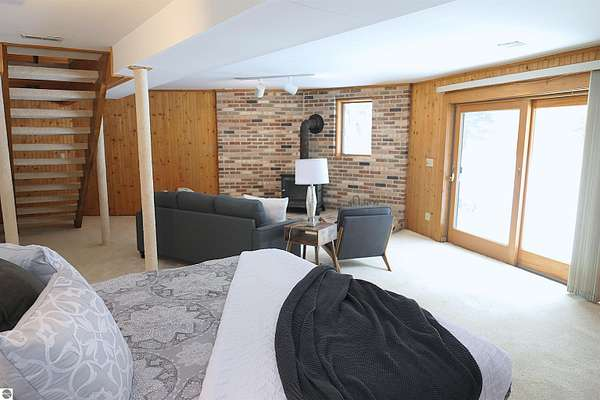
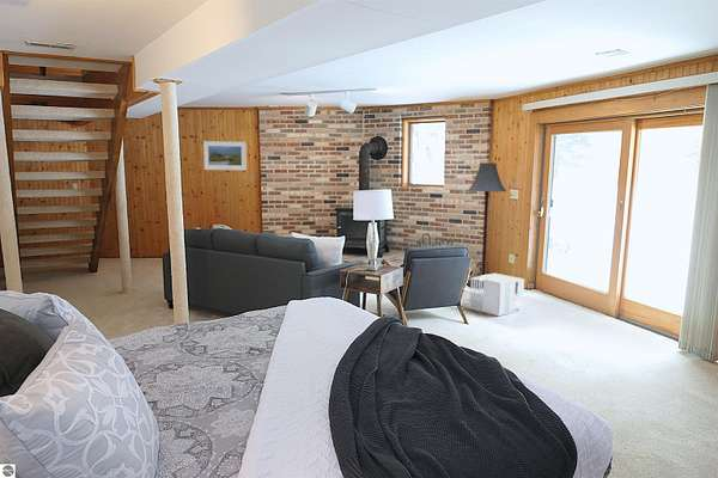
+ architectural model [462,272,525,317]
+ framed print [202,140,248,171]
+ floor lamp [466,161,507,289]
